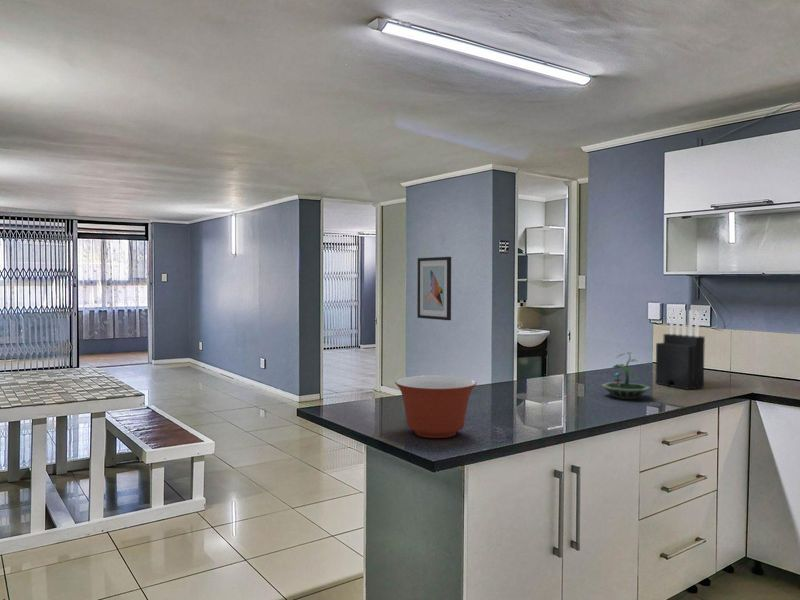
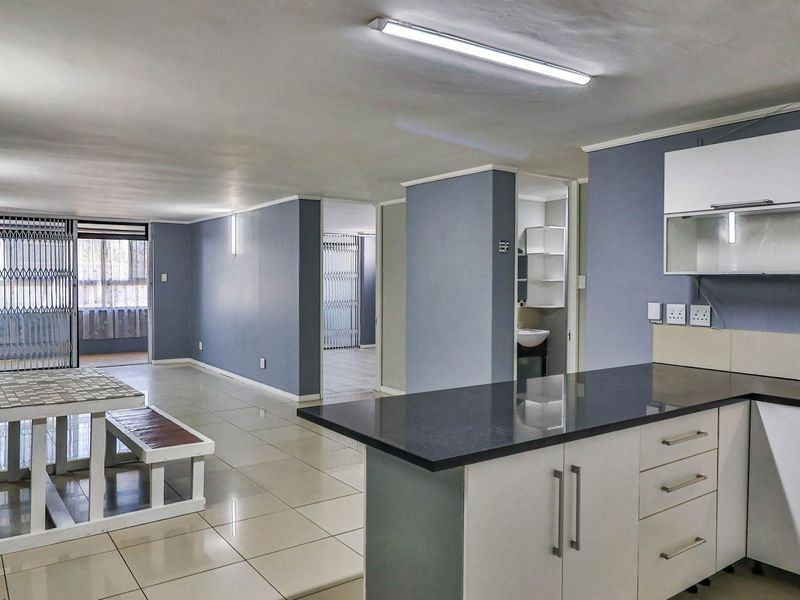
- knife block [655,308,706,391]
- terrarium [600,351,652,400]
- wall art [416,256,452,321]
- mixing bowl [394,375,478,439]
